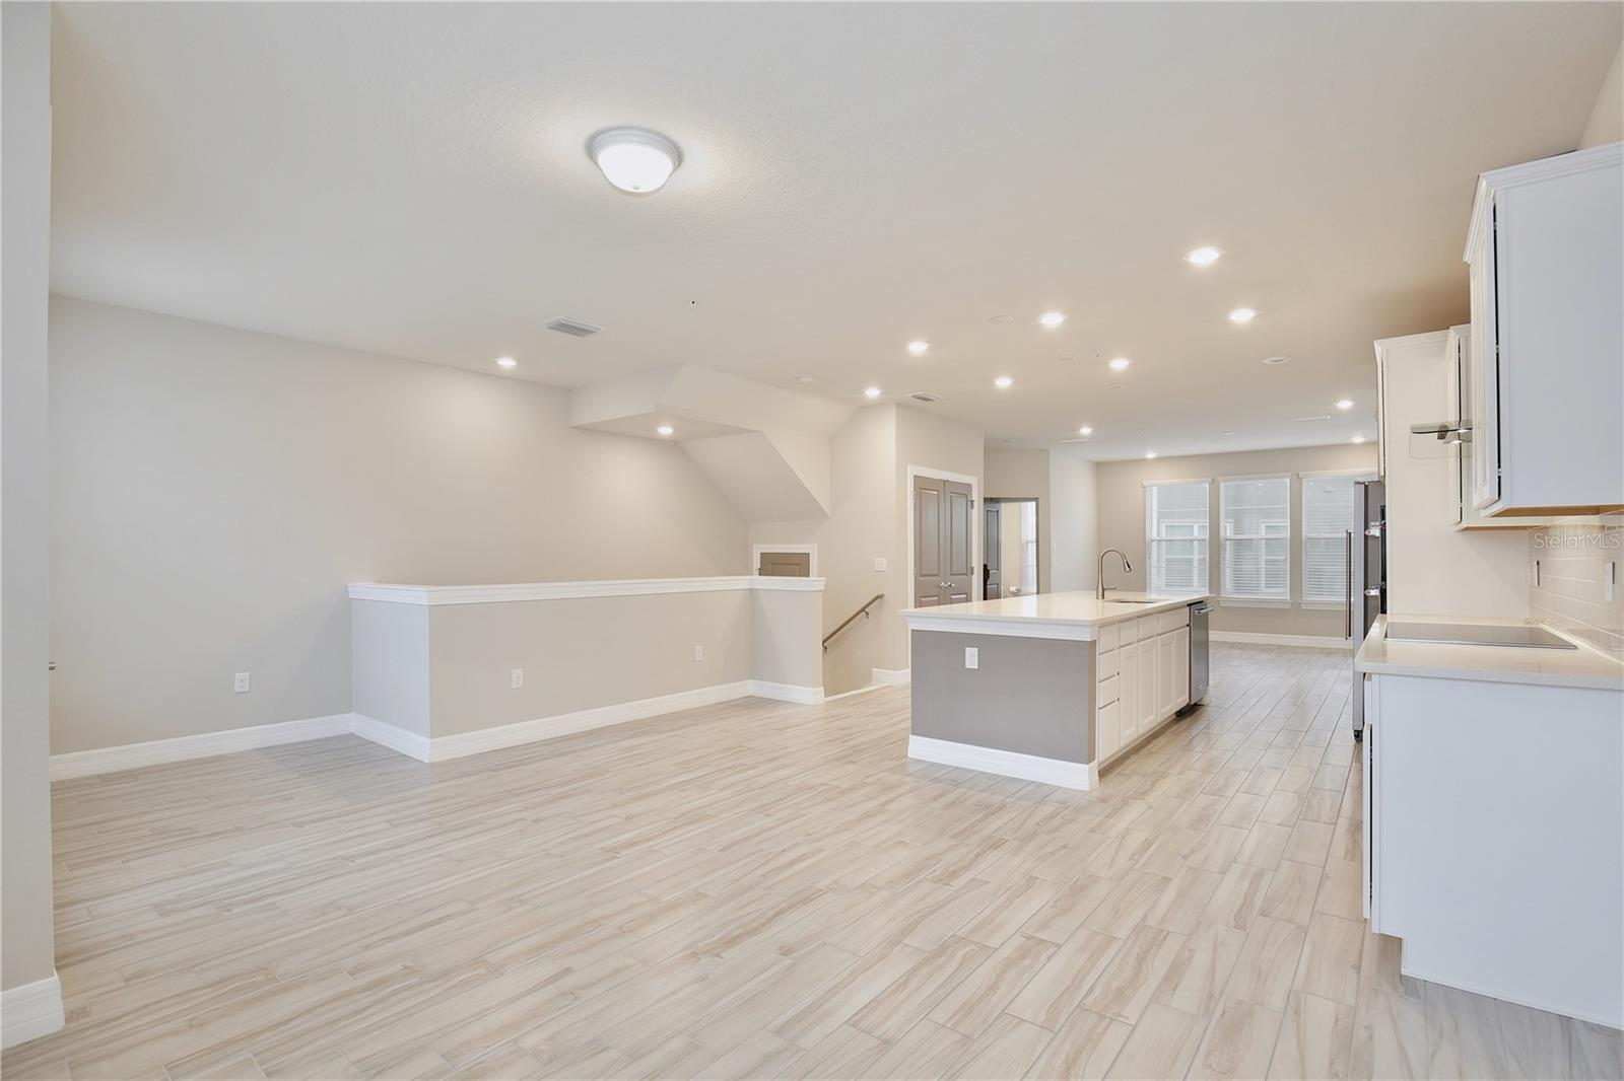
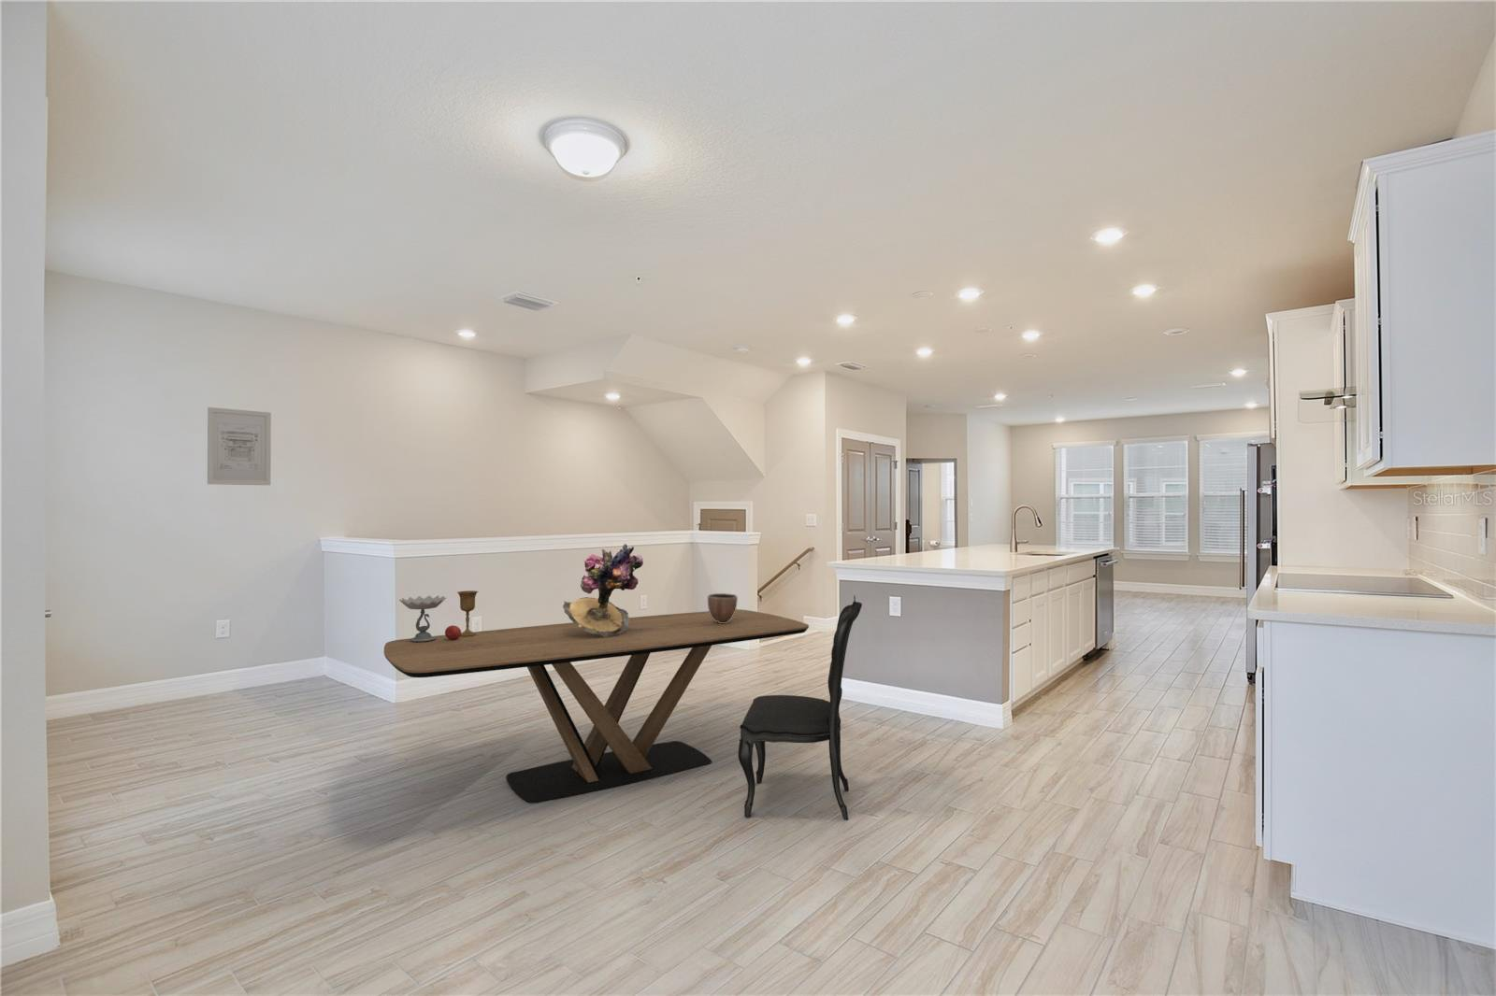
+ dining chair [737,595,863,820]
+ dining table [384,608,810,804]
+ bouquet [562,542,644,638]
+ wall art [207,407,273,486]
+ goblet [398,589,478,641]
+ decorative bowl [707,592,739,624]
